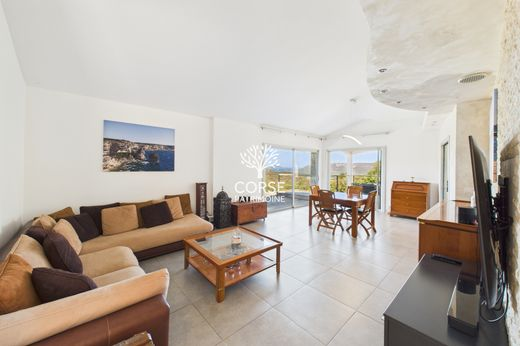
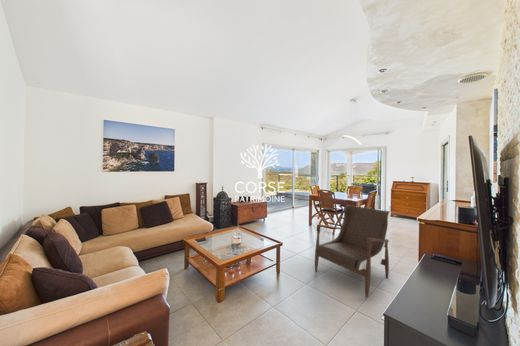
+ armchair [314,204,392,299]
